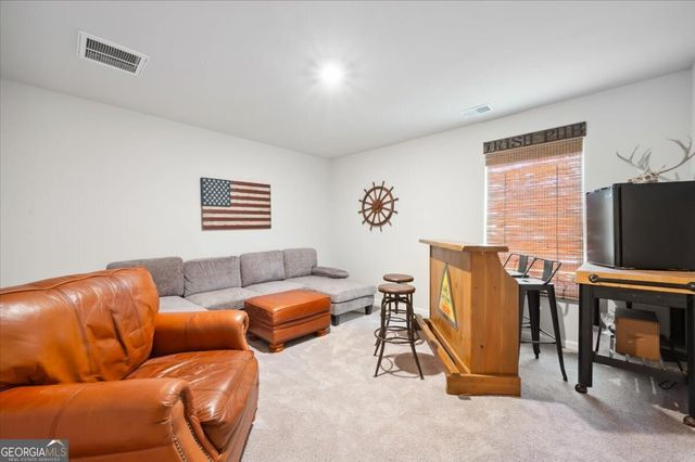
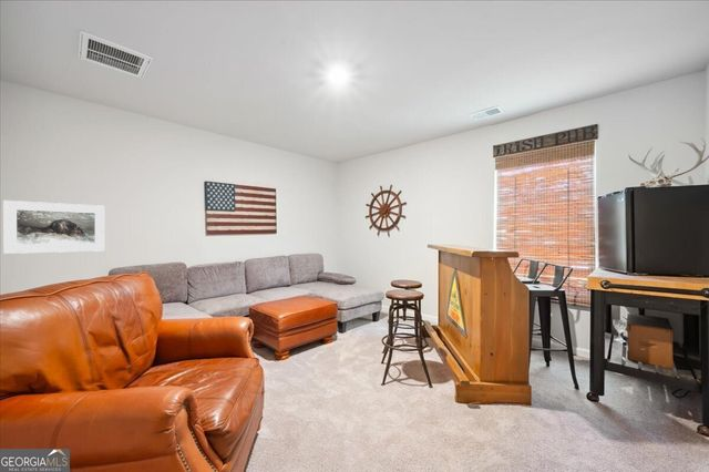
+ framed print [2,199,106,255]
